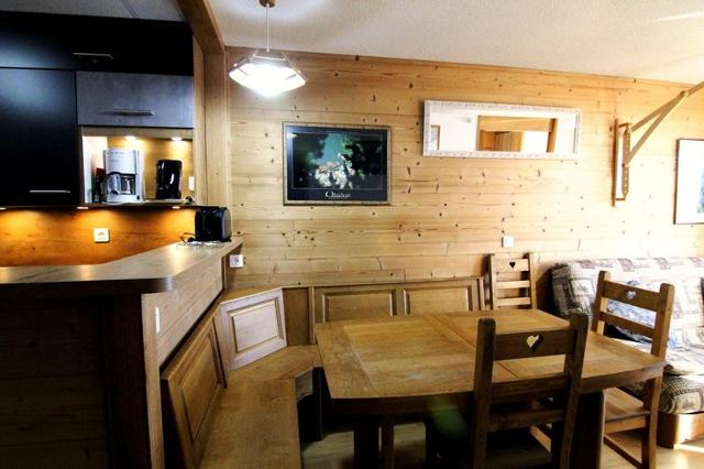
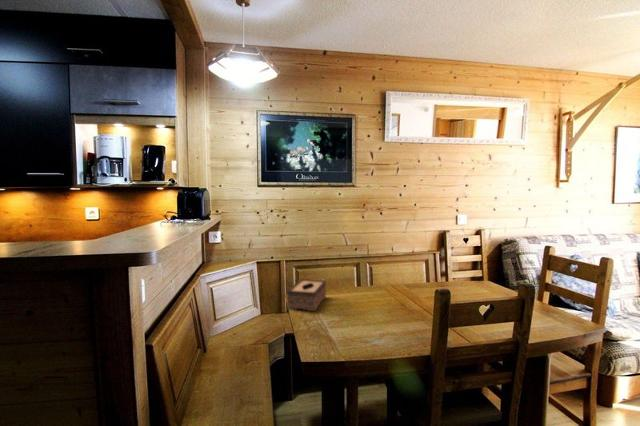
+ tissue box [286,278,327,312]
